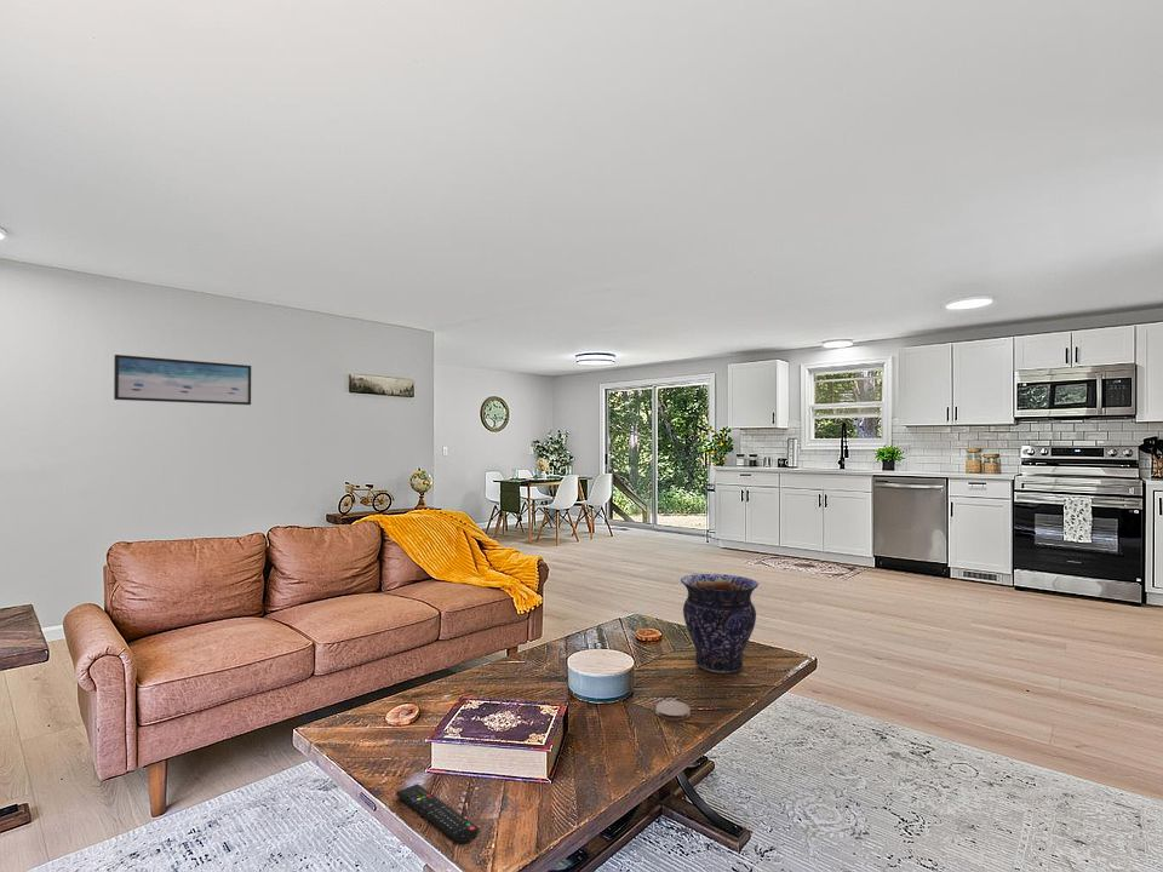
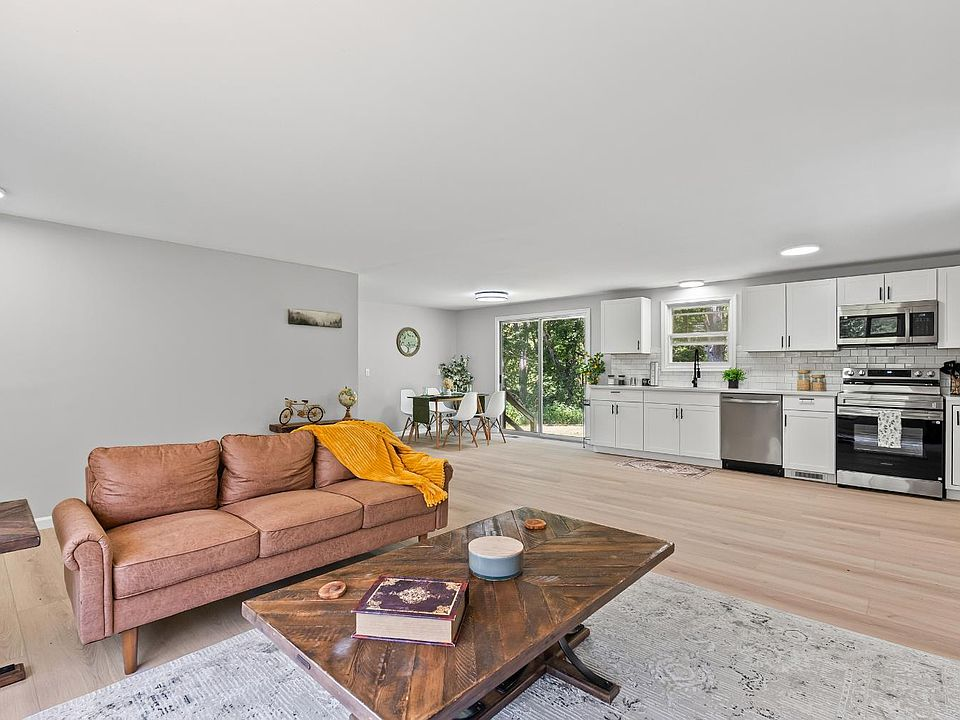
- remote control [395,782,481,844]
- coaster [655,700,692,722]
- wall art [113,354,252,406]
- vase [680,573,760,675]
